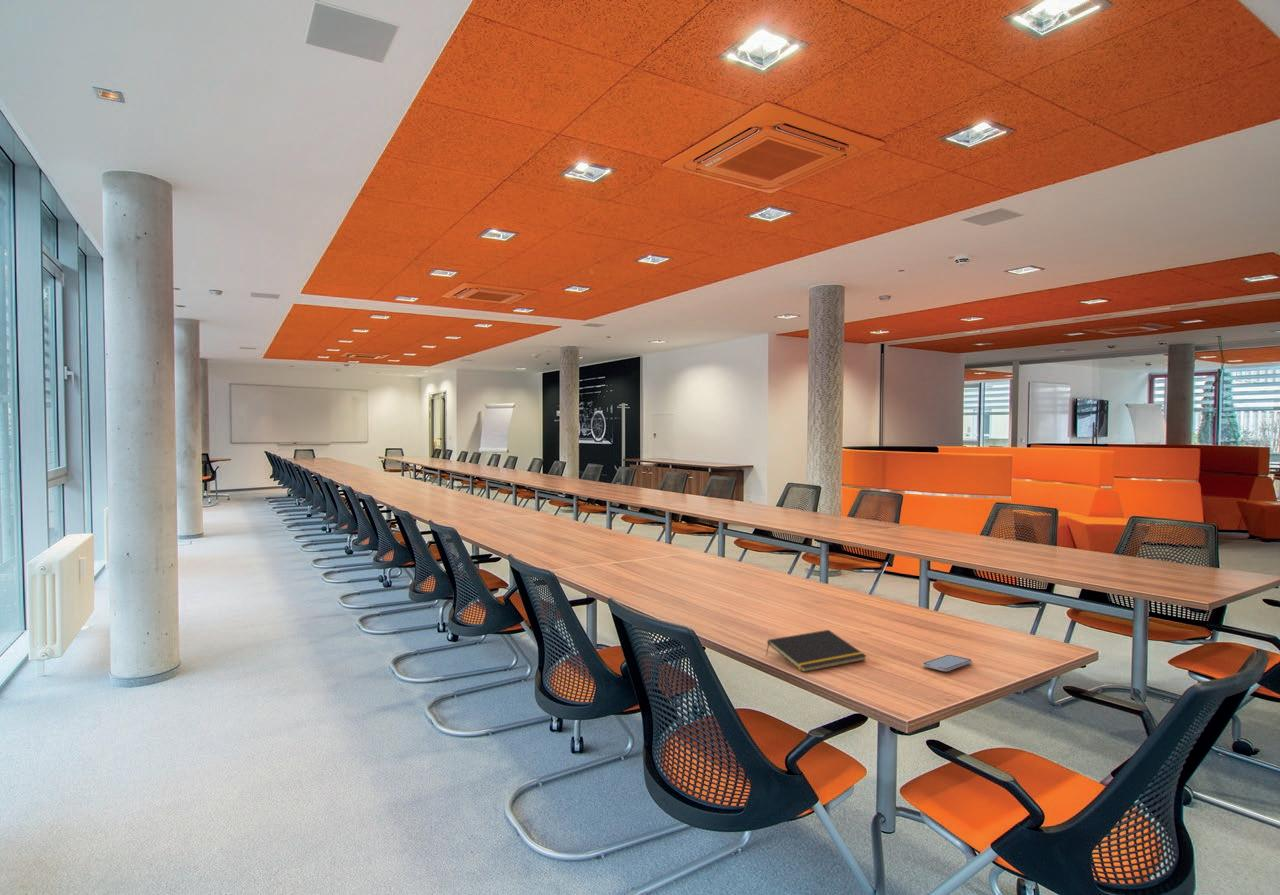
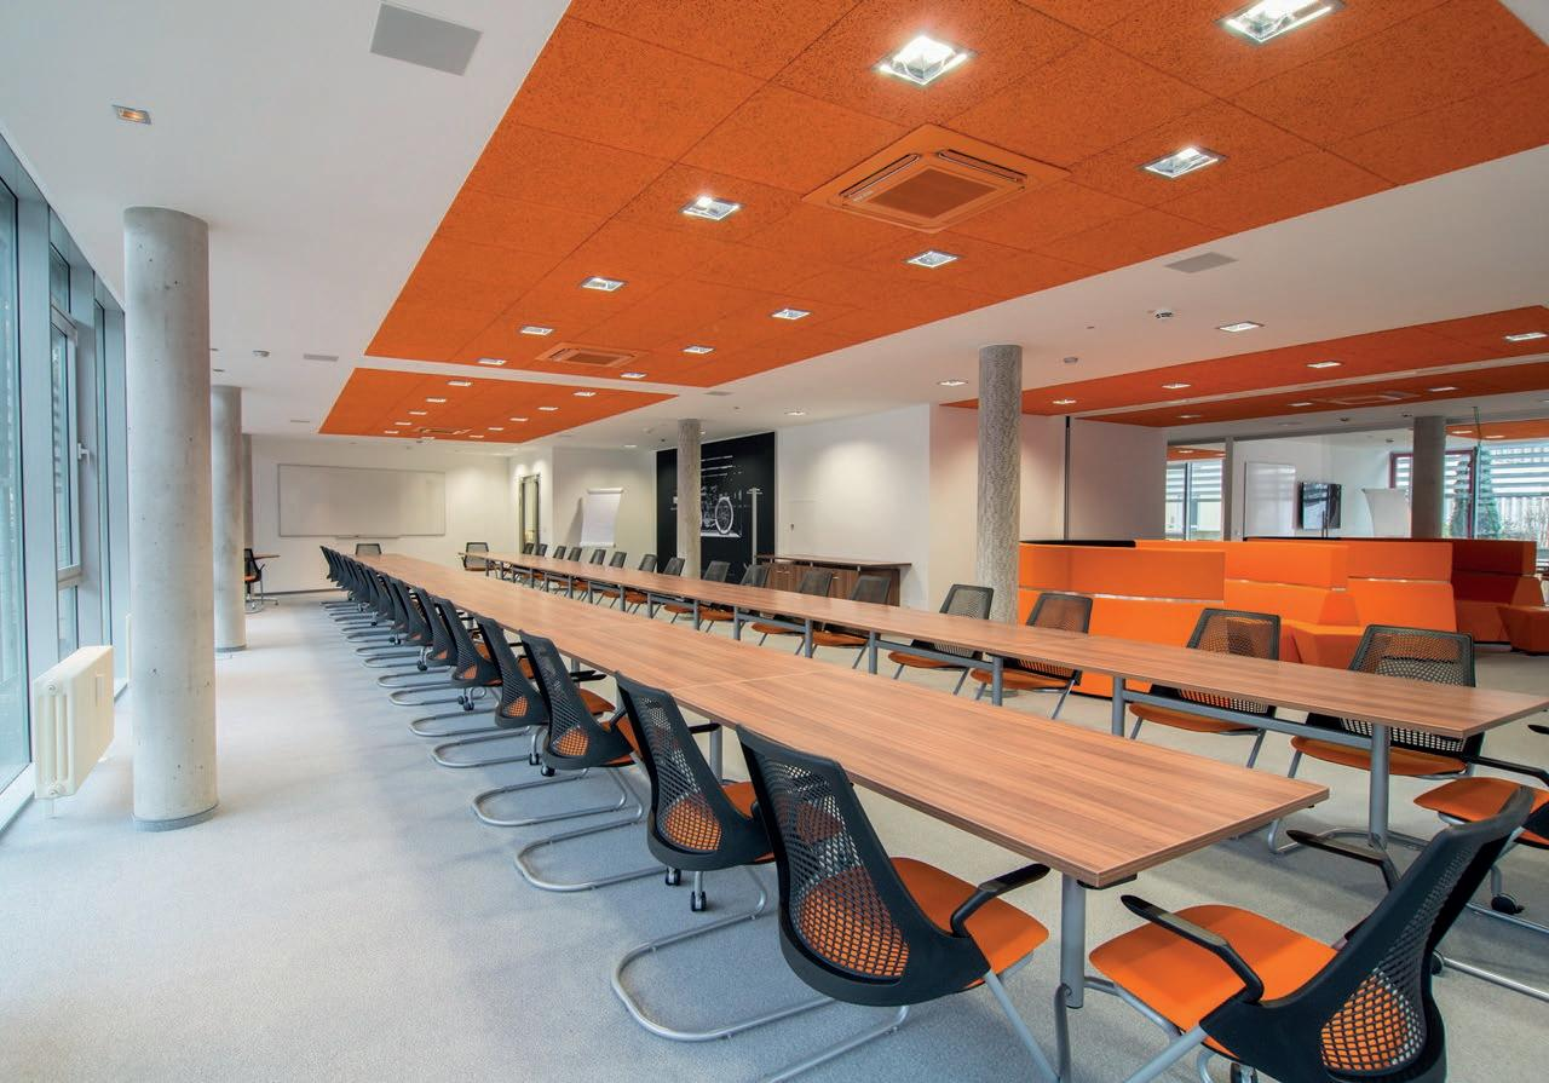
- smartphone [922,654,973,672]
- notepad [765,629,867,673]
